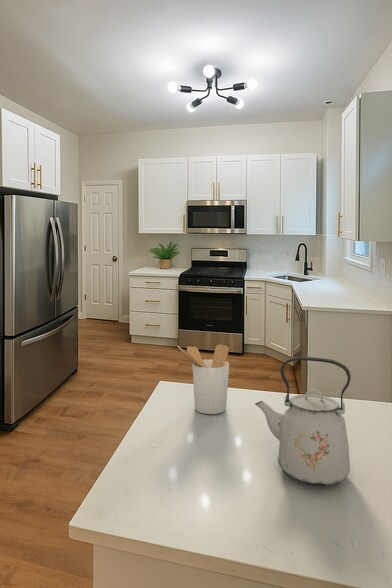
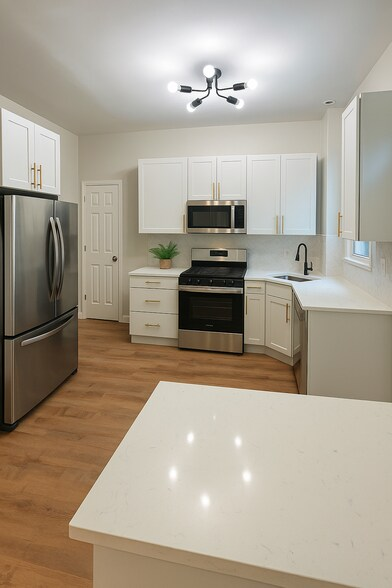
- kettle [254,356,352,487]
- utensil holder [177,344,230,415]
